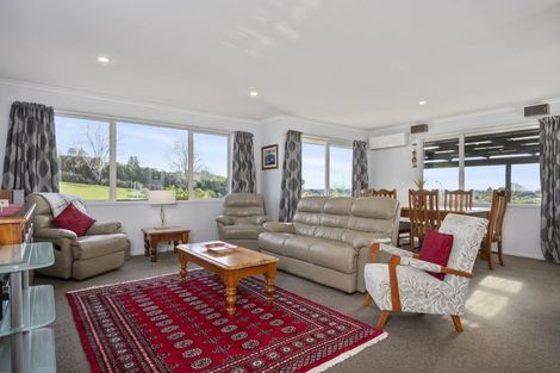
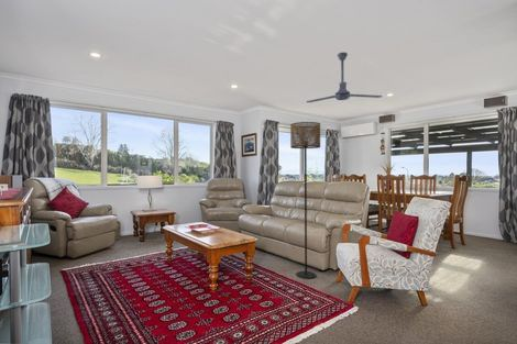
+ floor lamp [289,121,321,279]
+ ceiling fan [305,52,383,103]
